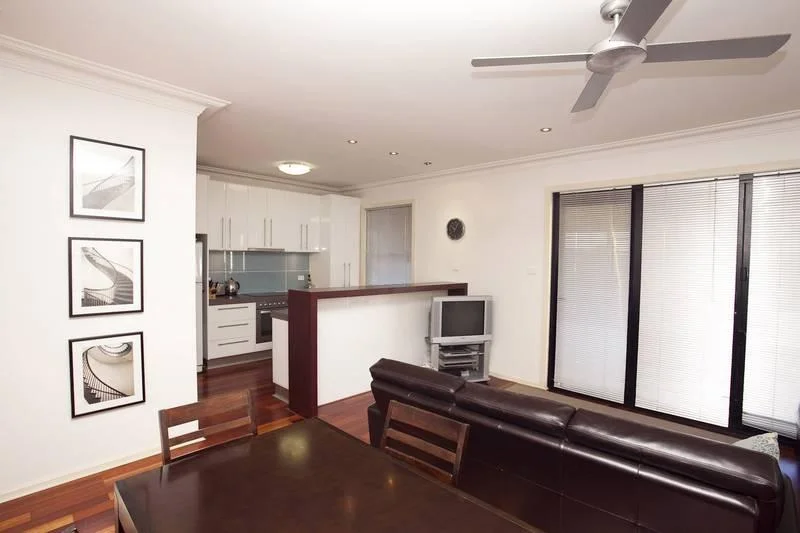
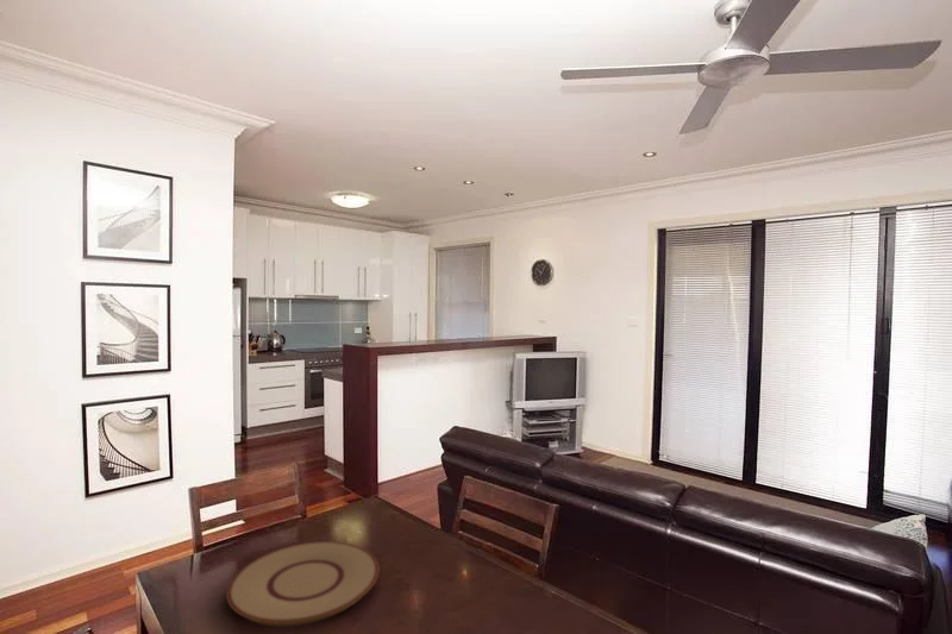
+ plate [225,540,380,627]
